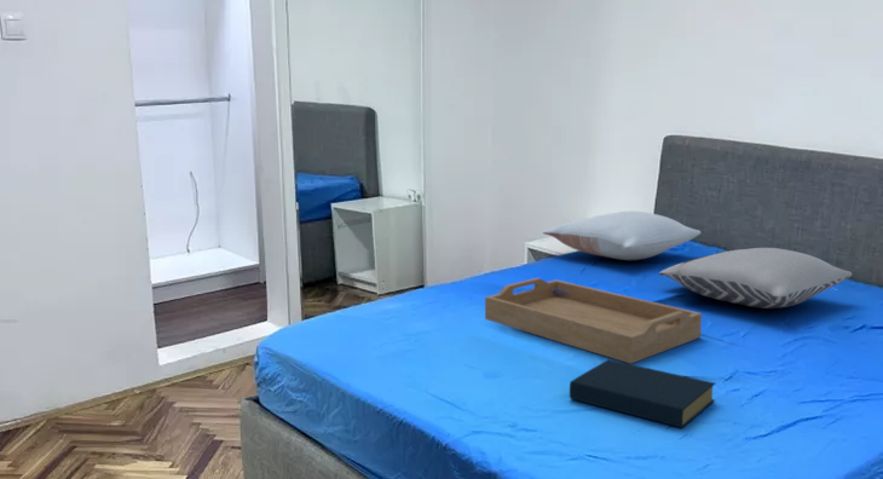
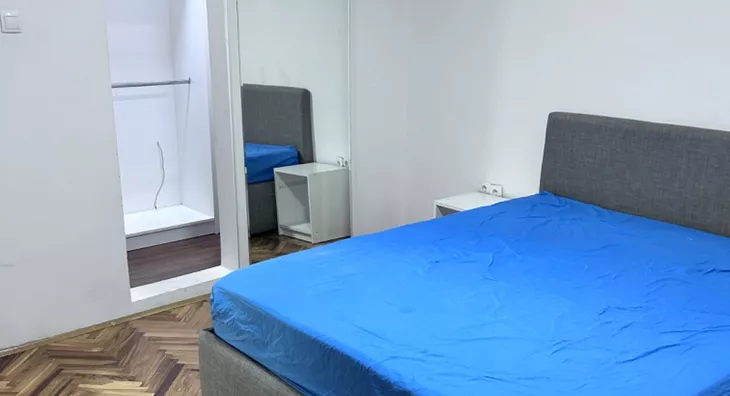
- serving tray [484,277,703,364]
- pillow [658,247,853,310]
- hardback book [569,358,716,429]
- pillow [542,210,702,261]
